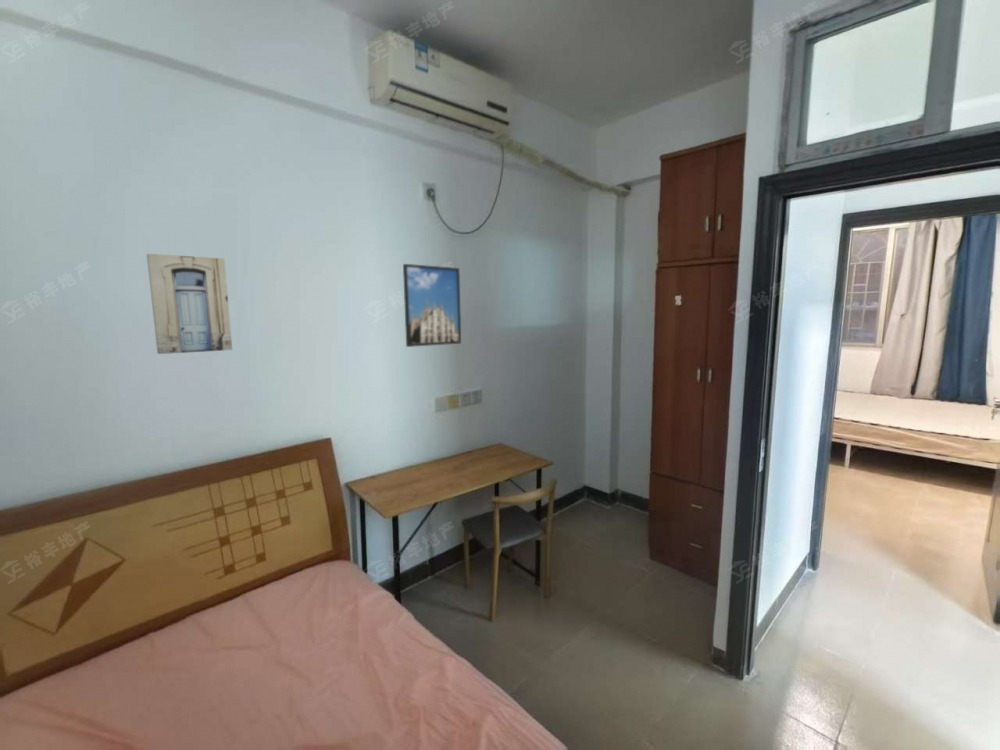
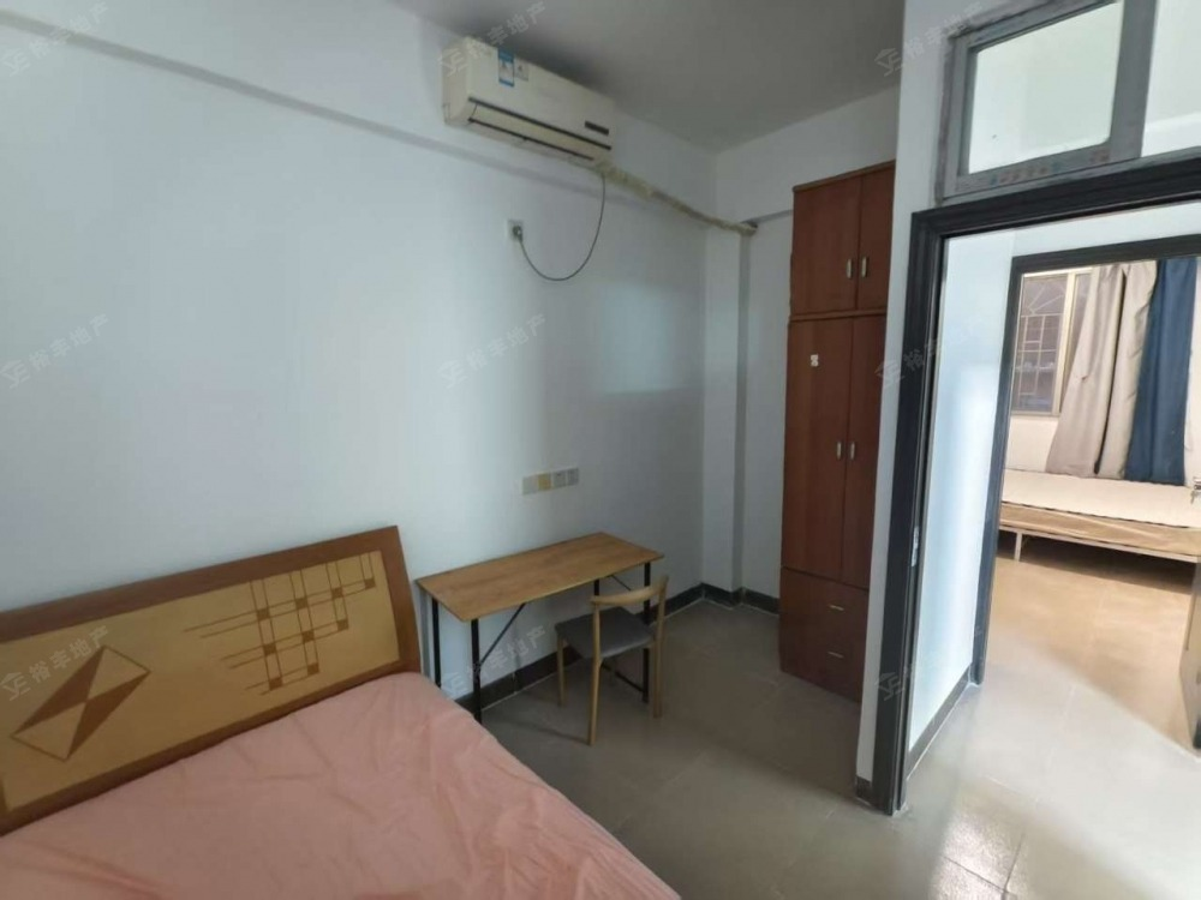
- wall art [146,253,233,355]
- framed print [402,263,462,348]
